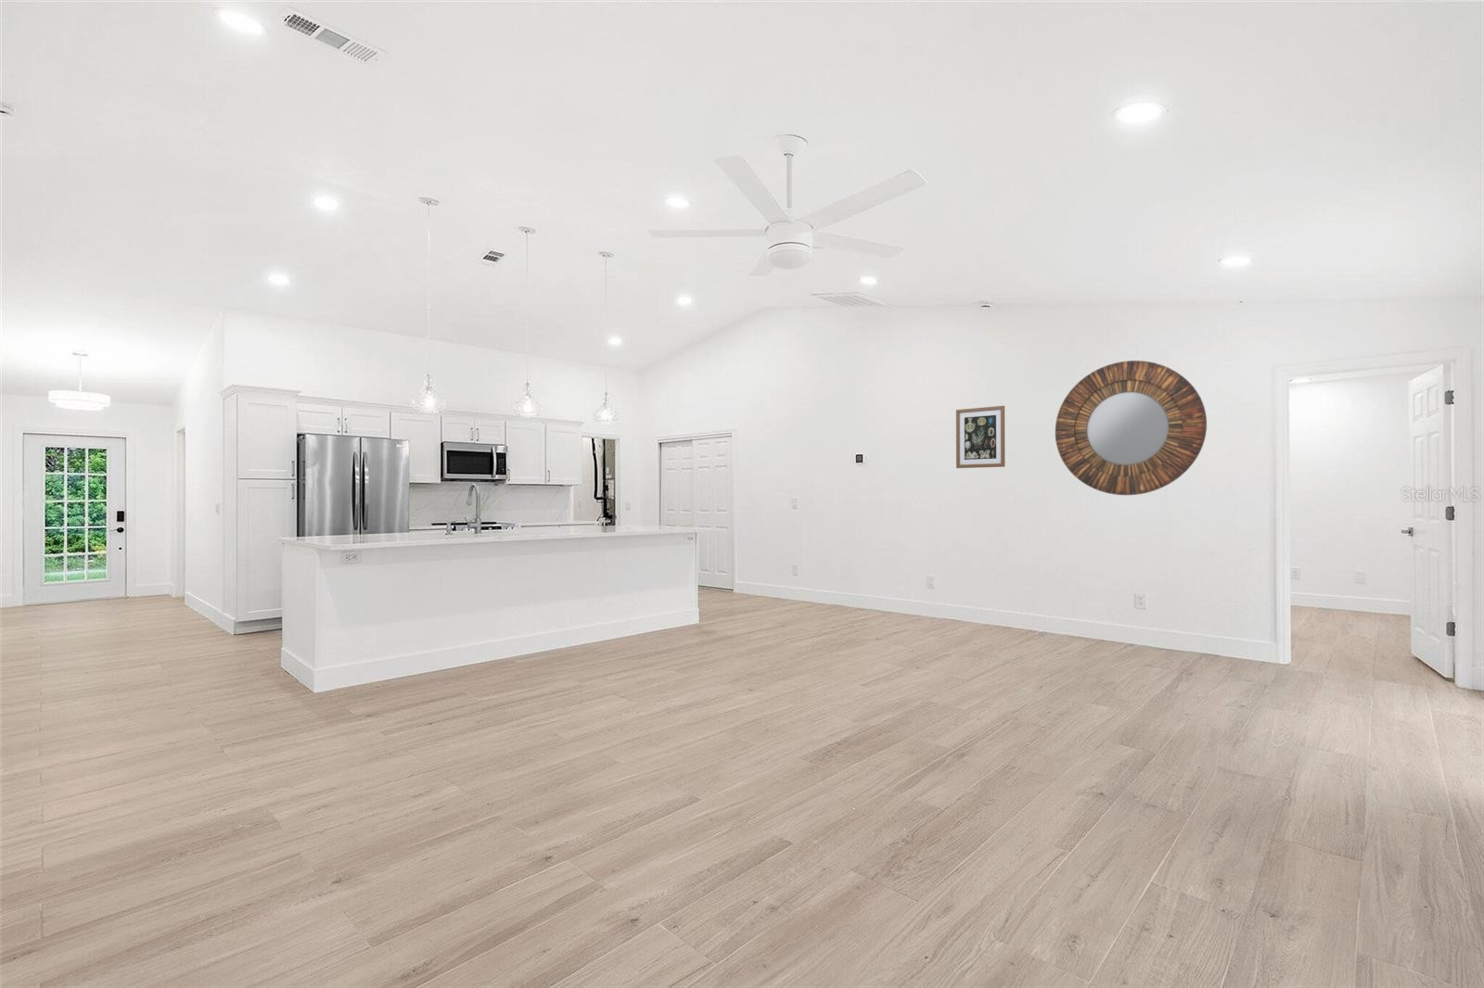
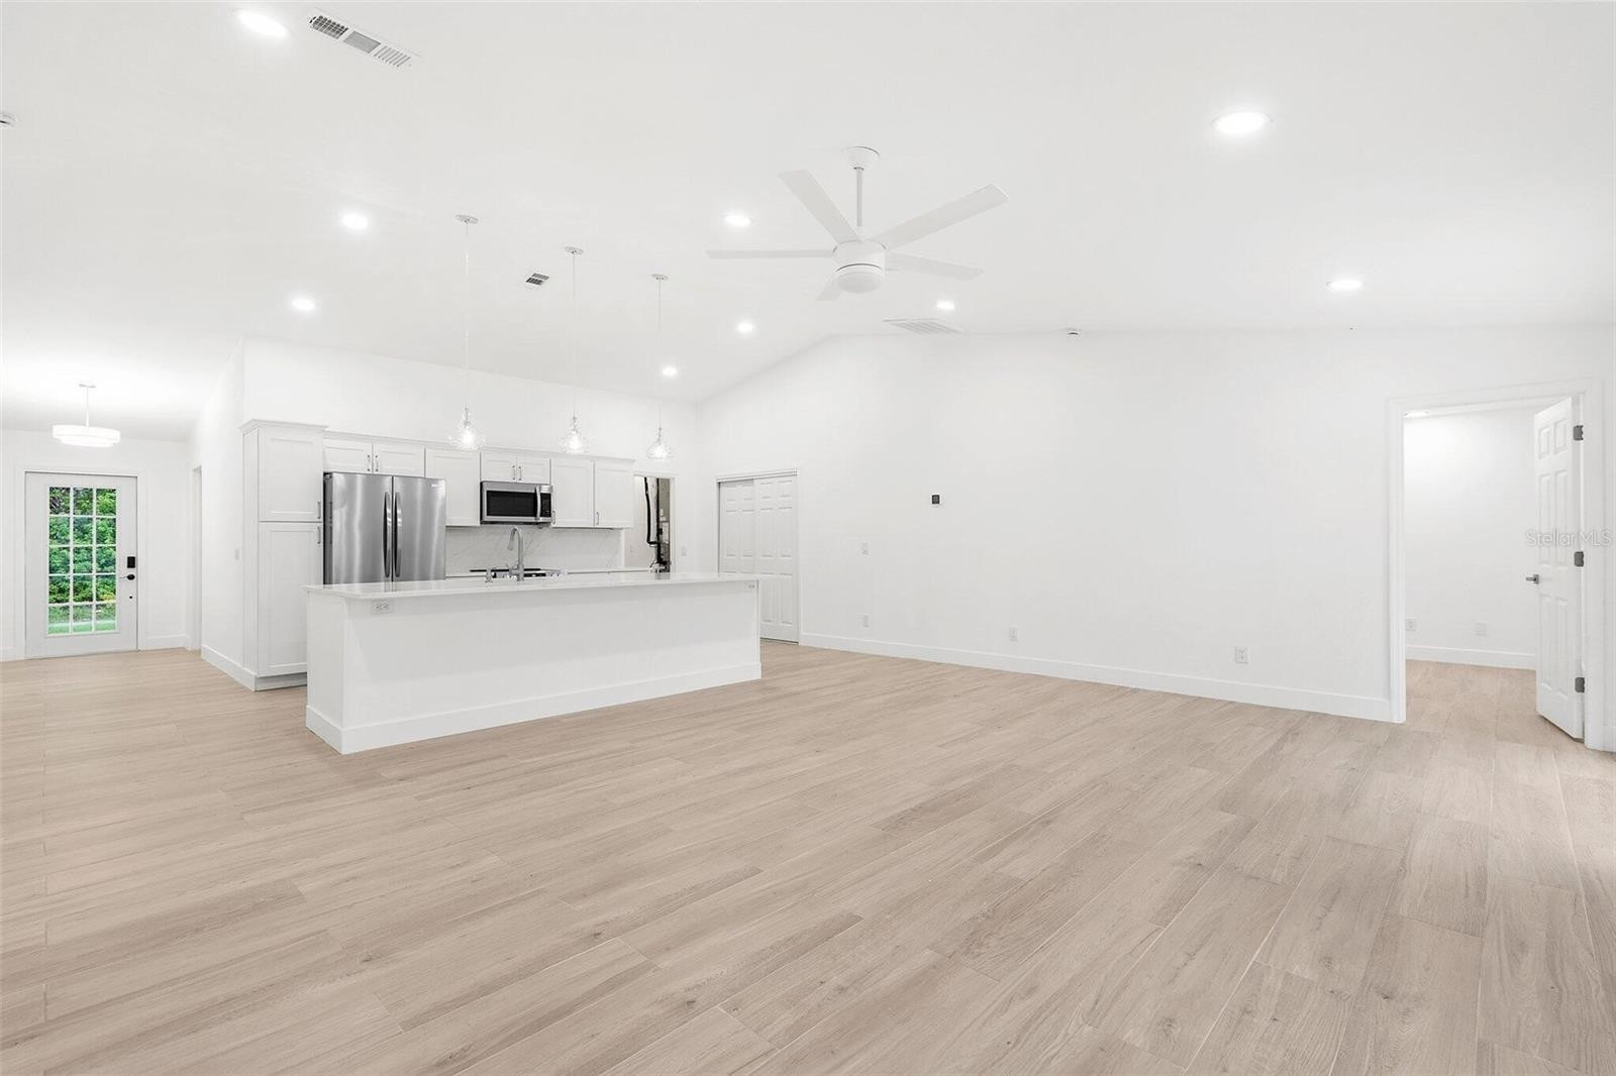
- wall art [955,405,1005,469]
- home mirror [1055,359,1207,496]
